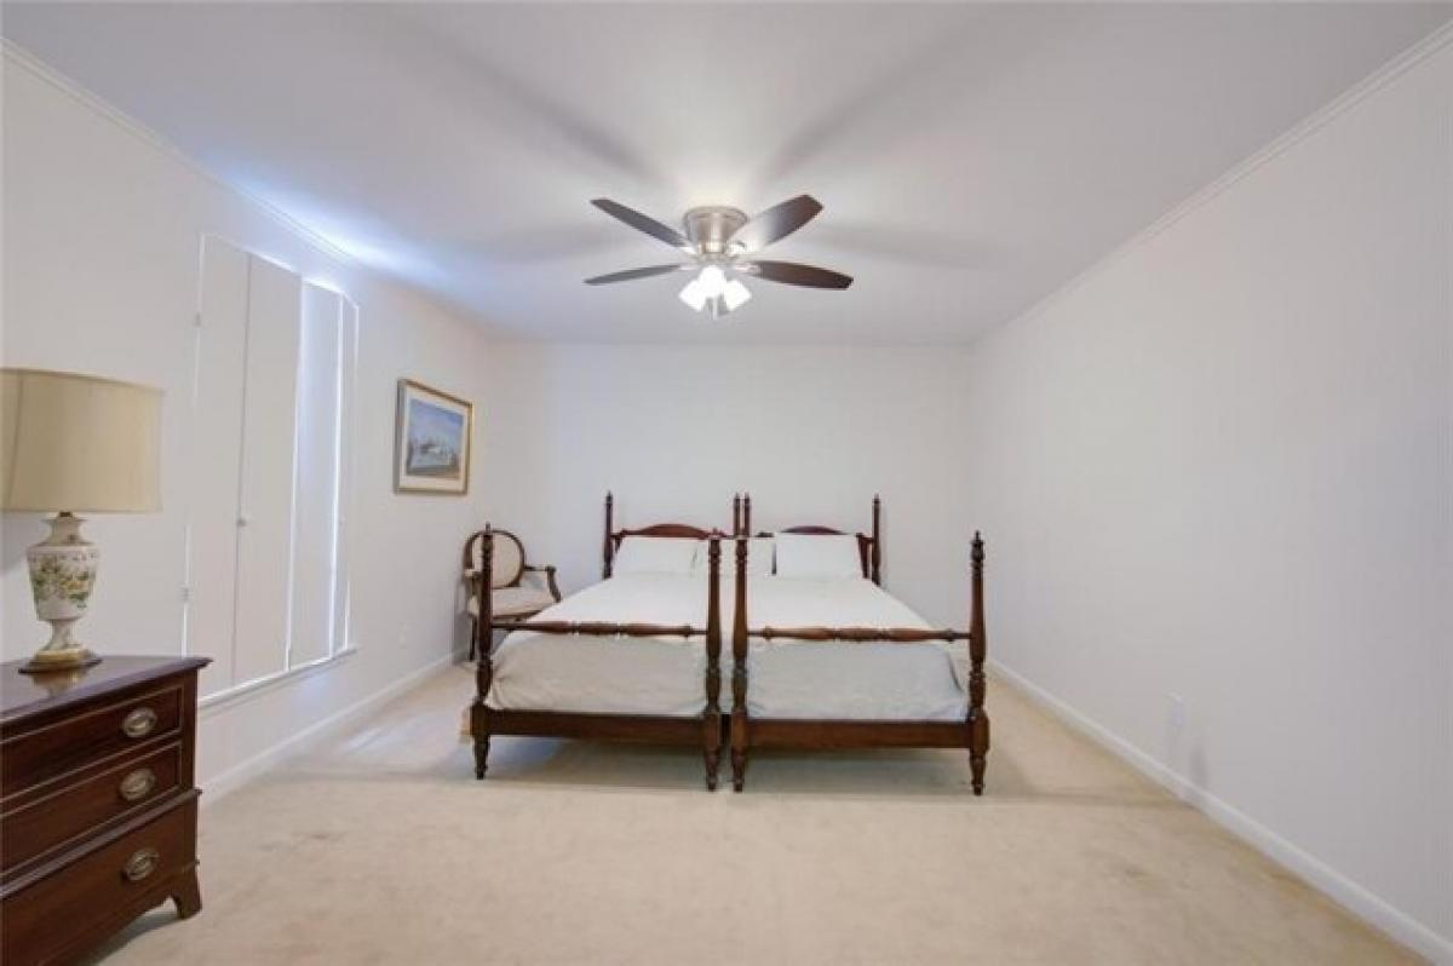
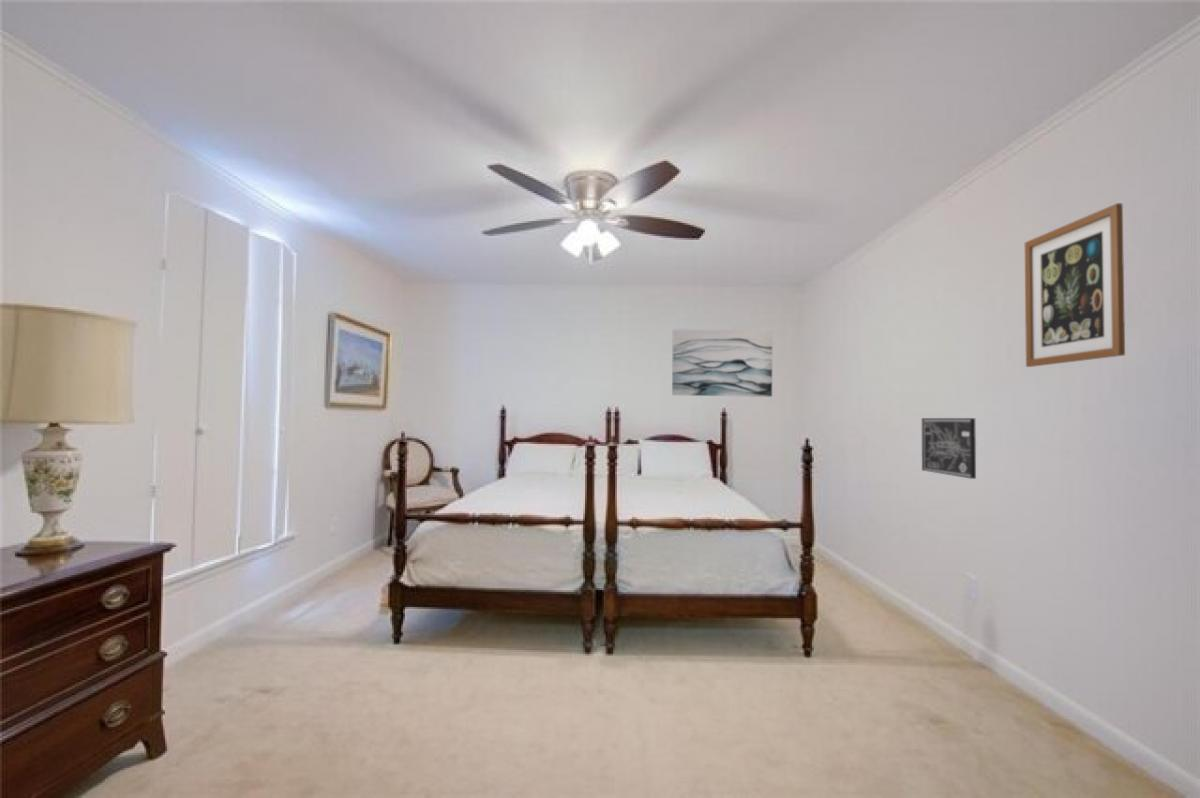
+ wall art [1024,202,1126,368]
+ wall art [921,417,977,480]
+ wall art [671,328,773,398]
